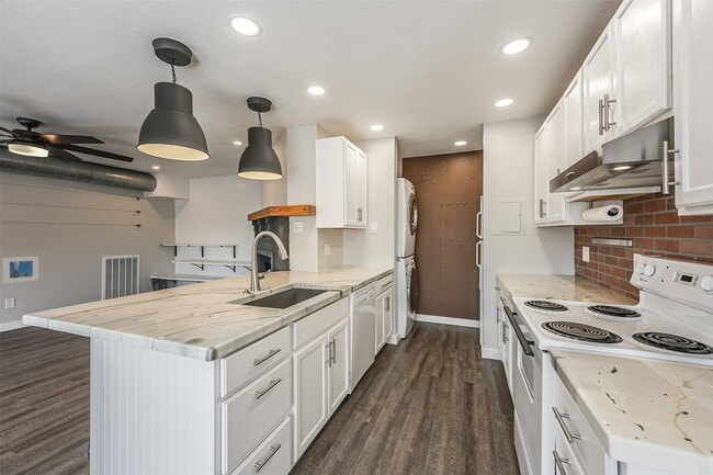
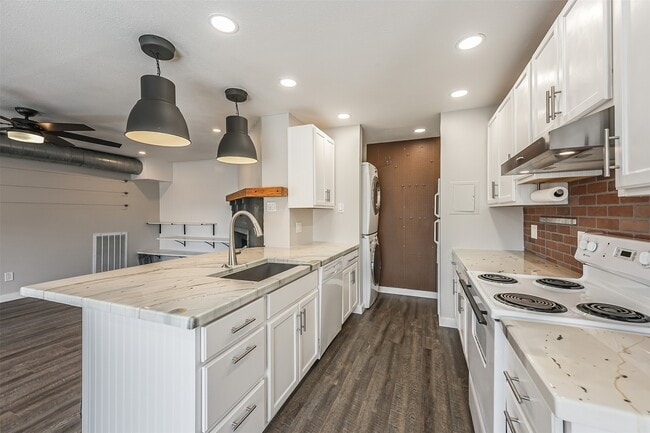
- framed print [1,256,39,284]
